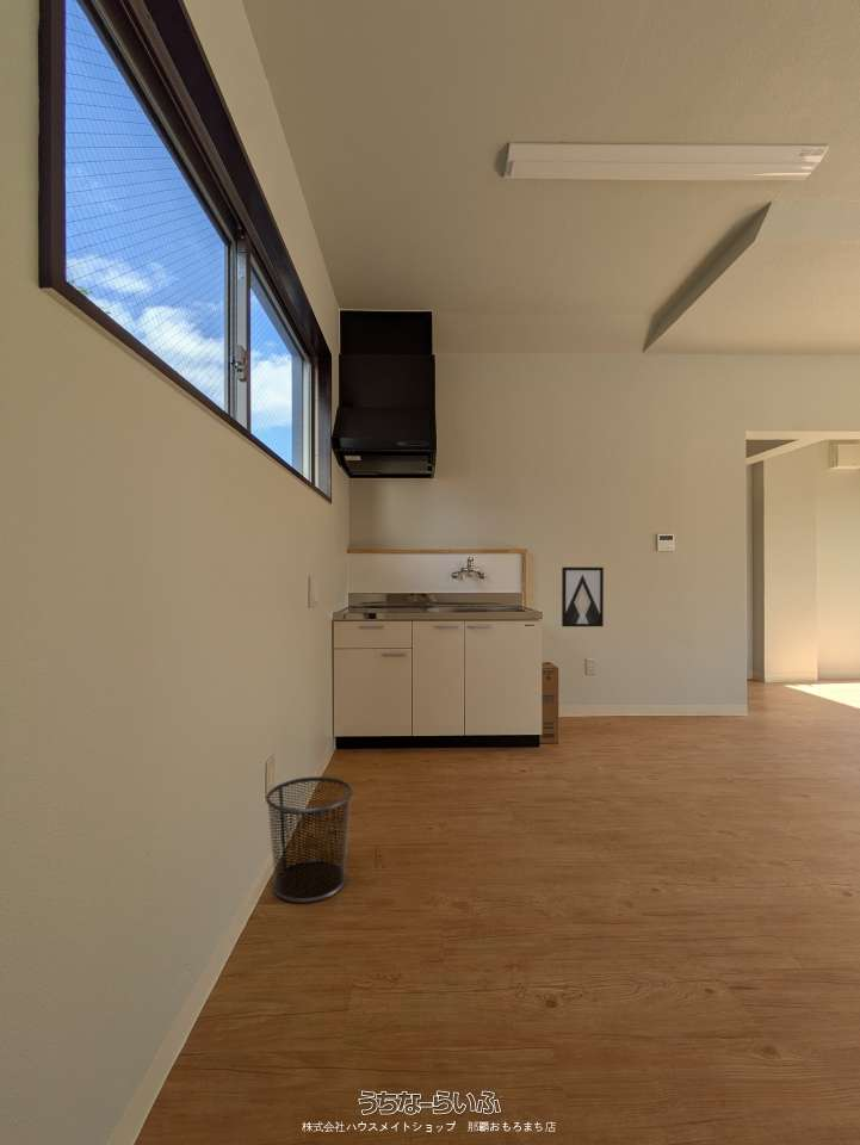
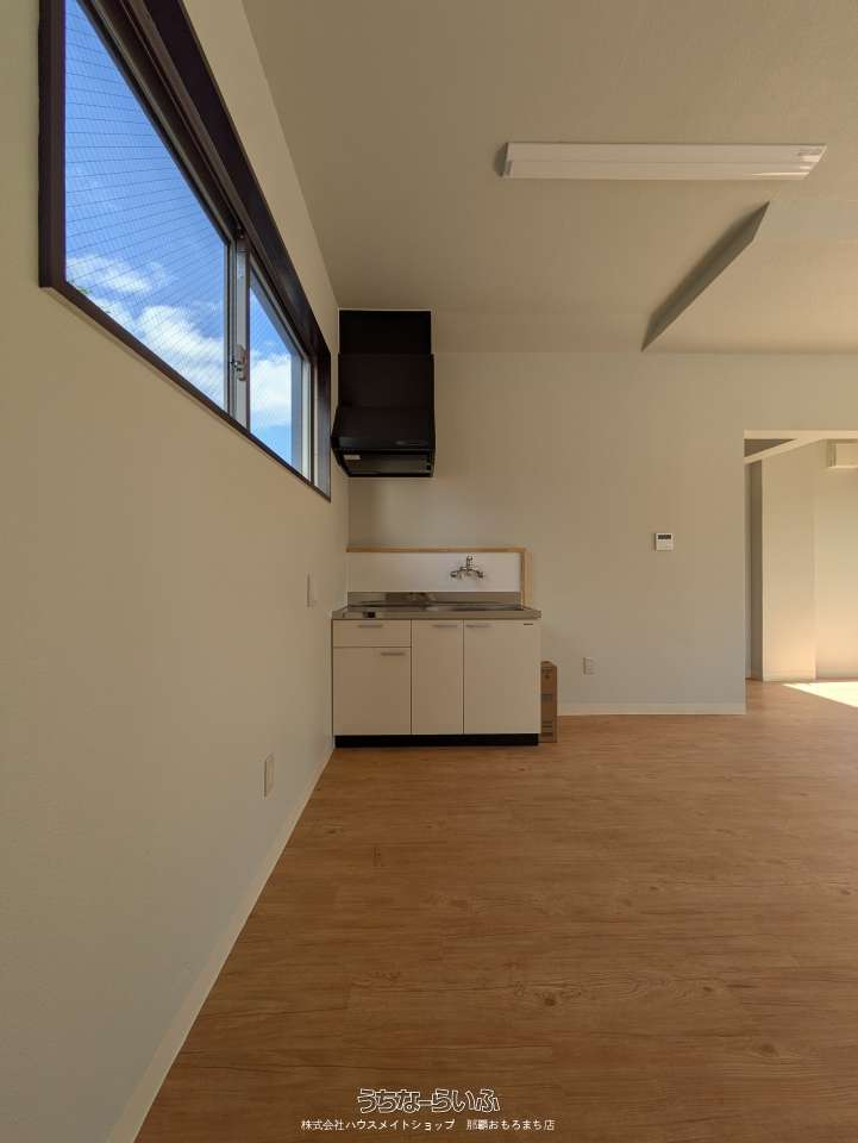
- wall art [561,567,605,627]
- waste bin [265,775,354,904]
